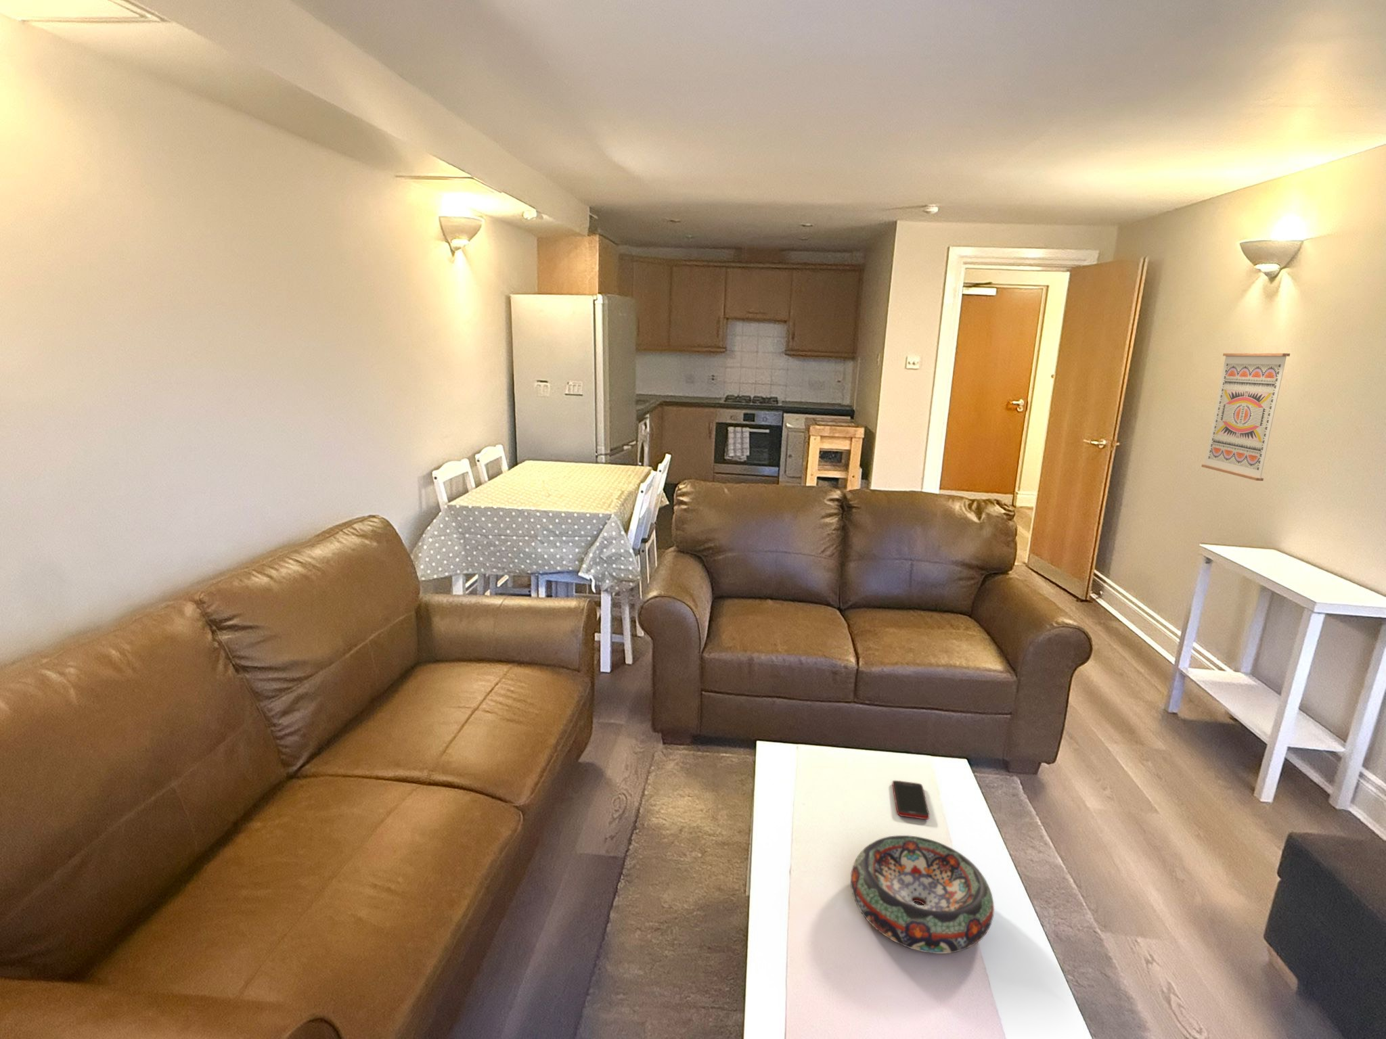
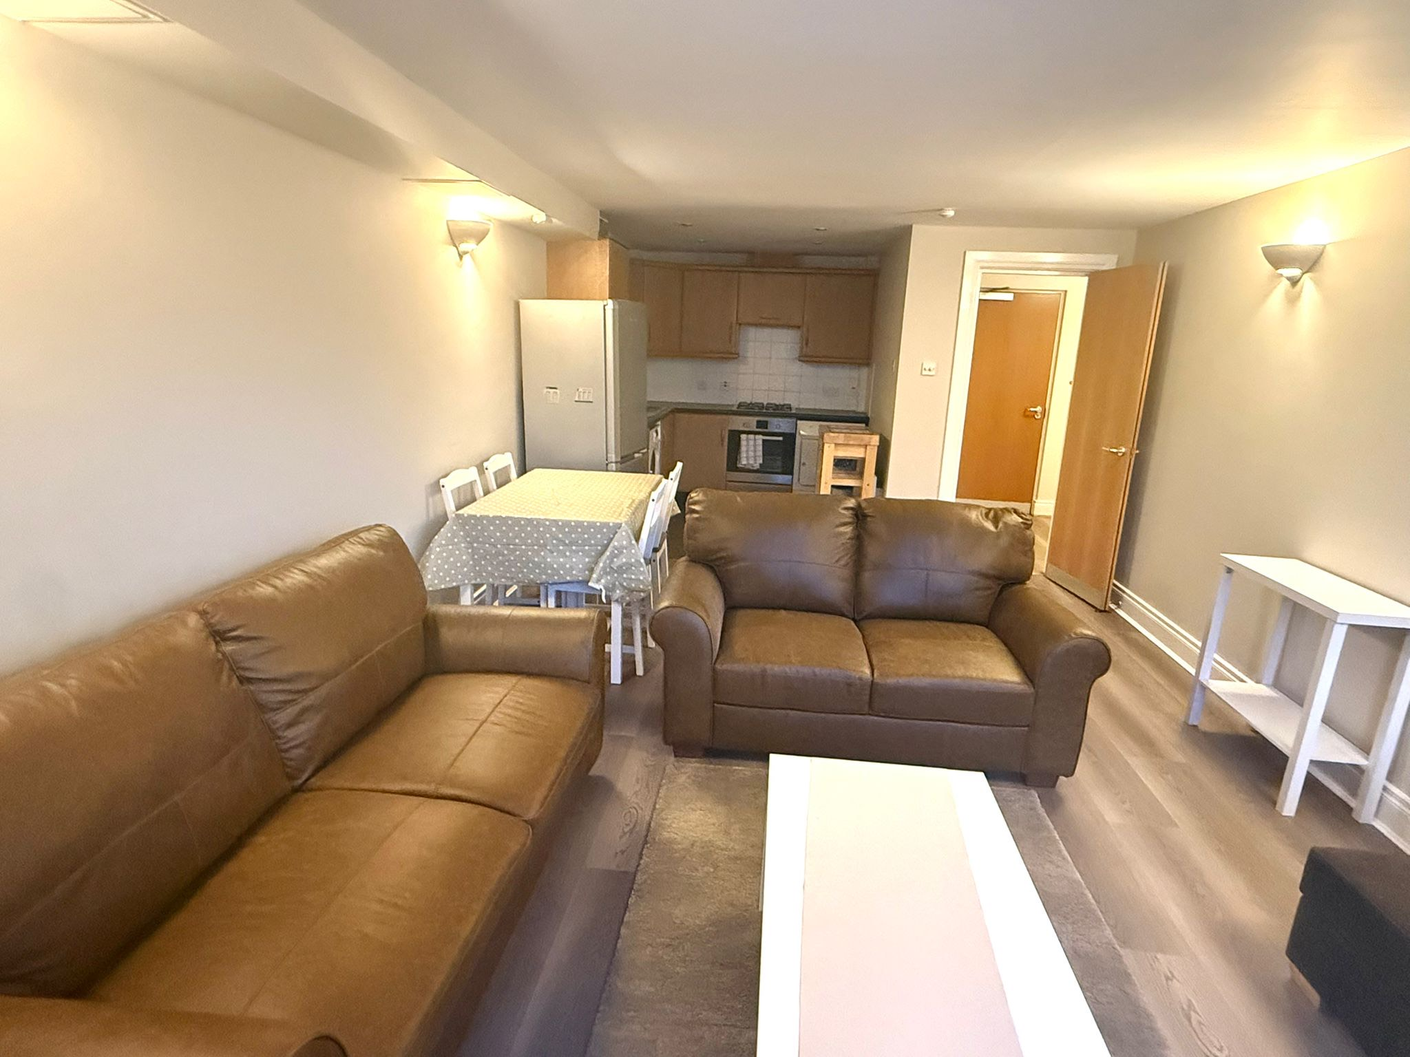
- decorative bowl [850,835,995,955]
- wall art [1200,353,1291,481]
- cell phone [892,780,930,820]
